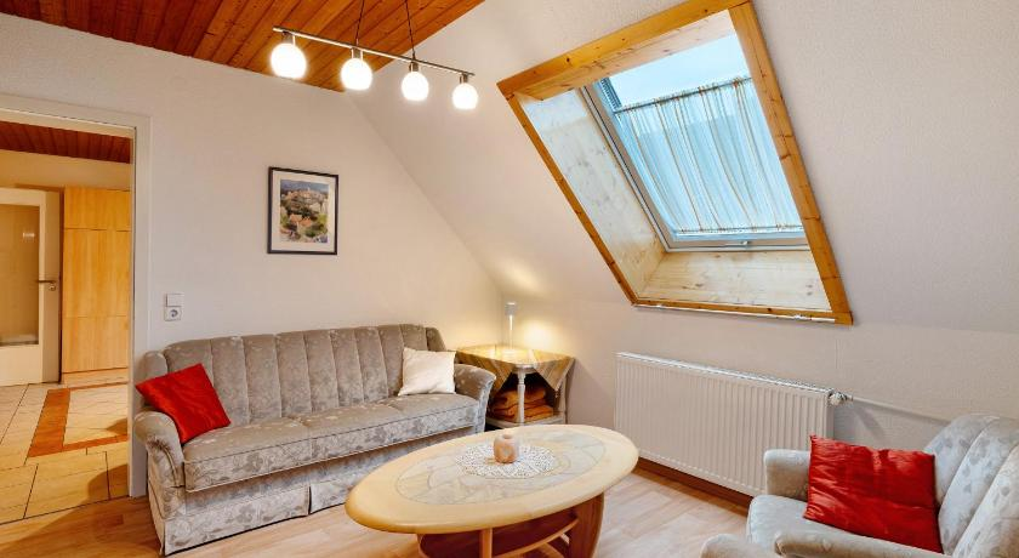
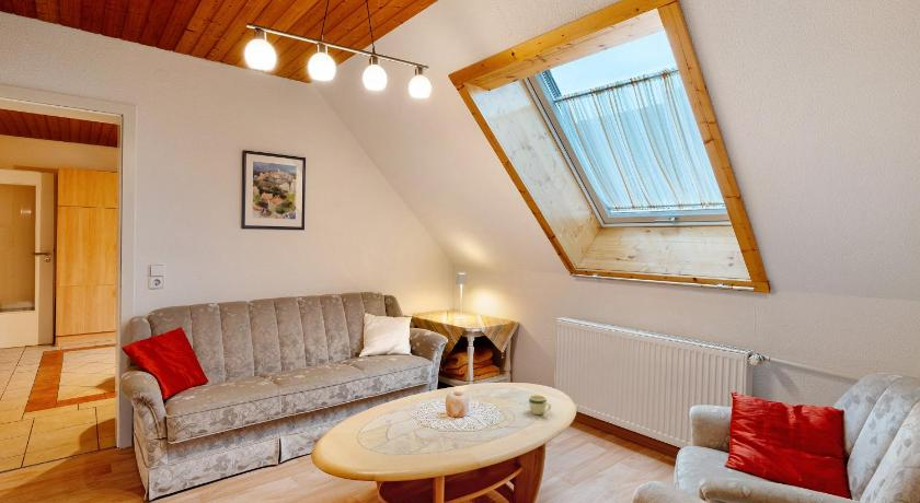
+ mug [528,394,552,416]
